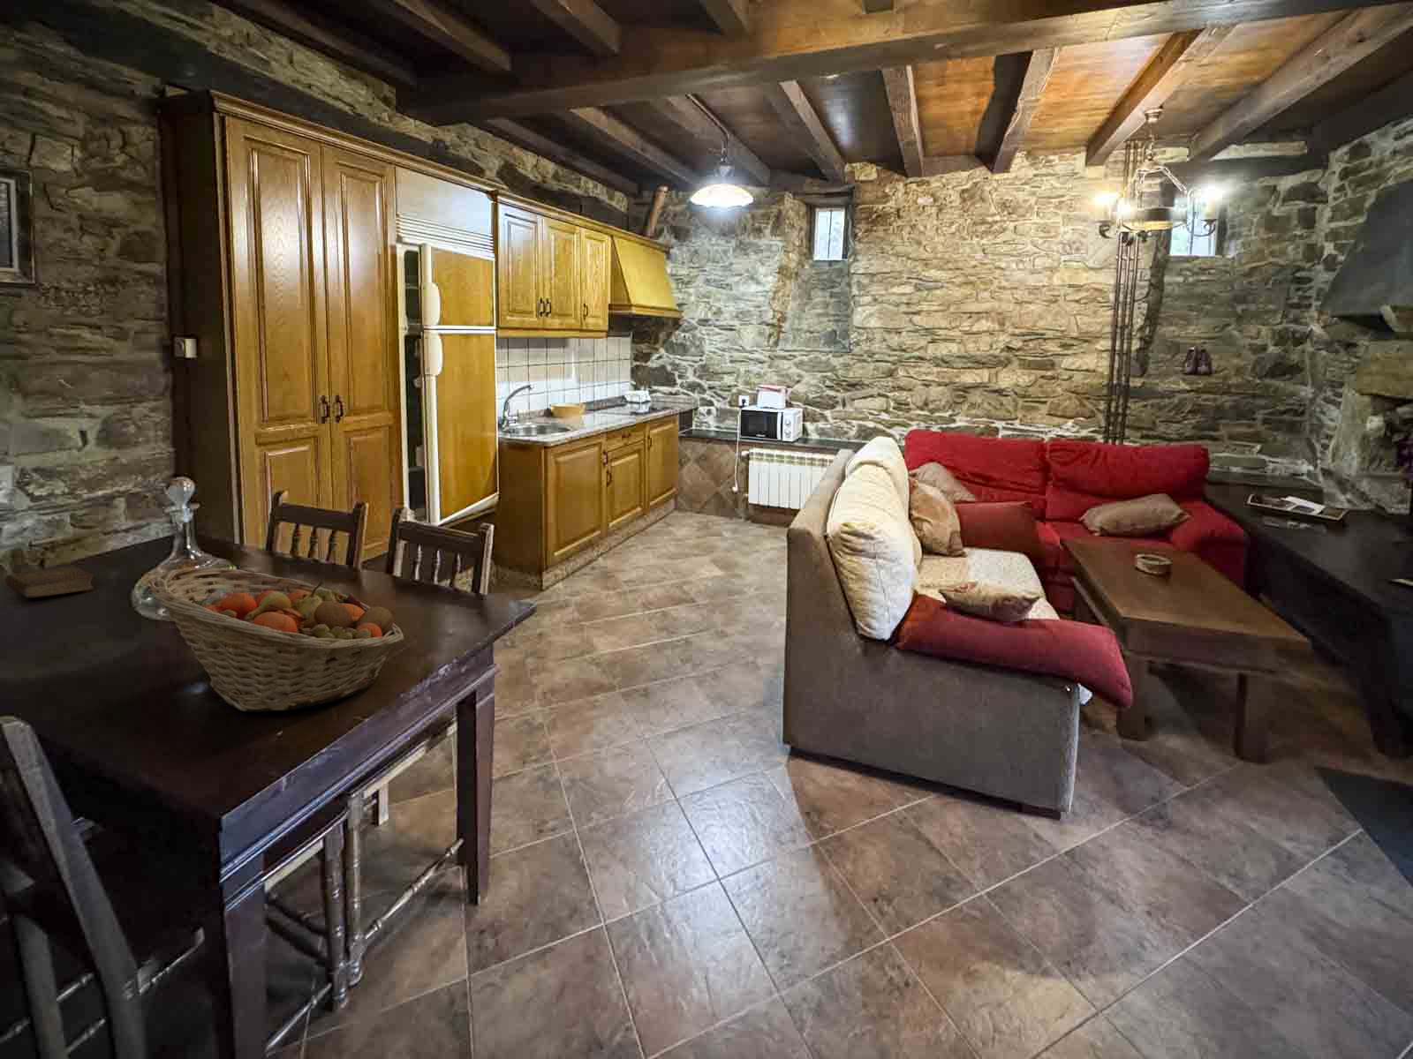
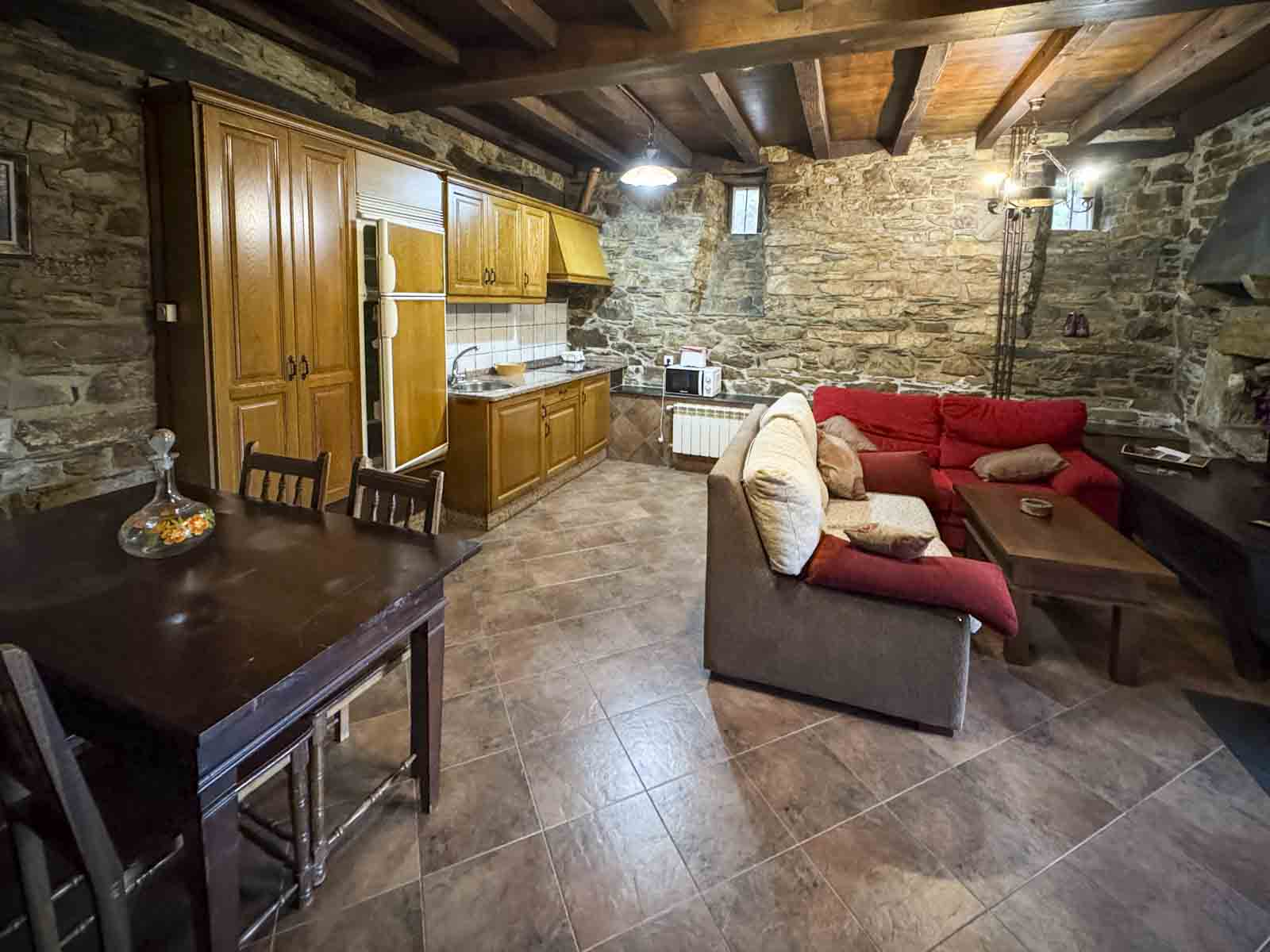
- fruit basket [148,566,405,712]
- book [4,565,95,598]
